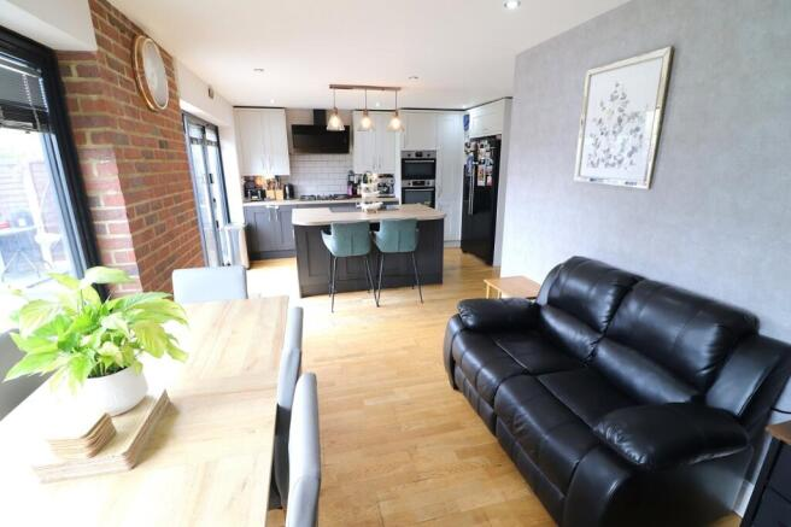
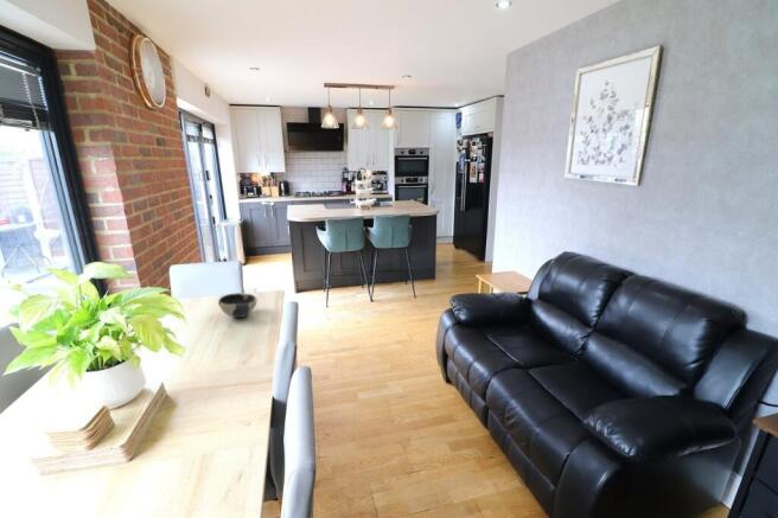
+ bowl [217,292,259,319]
